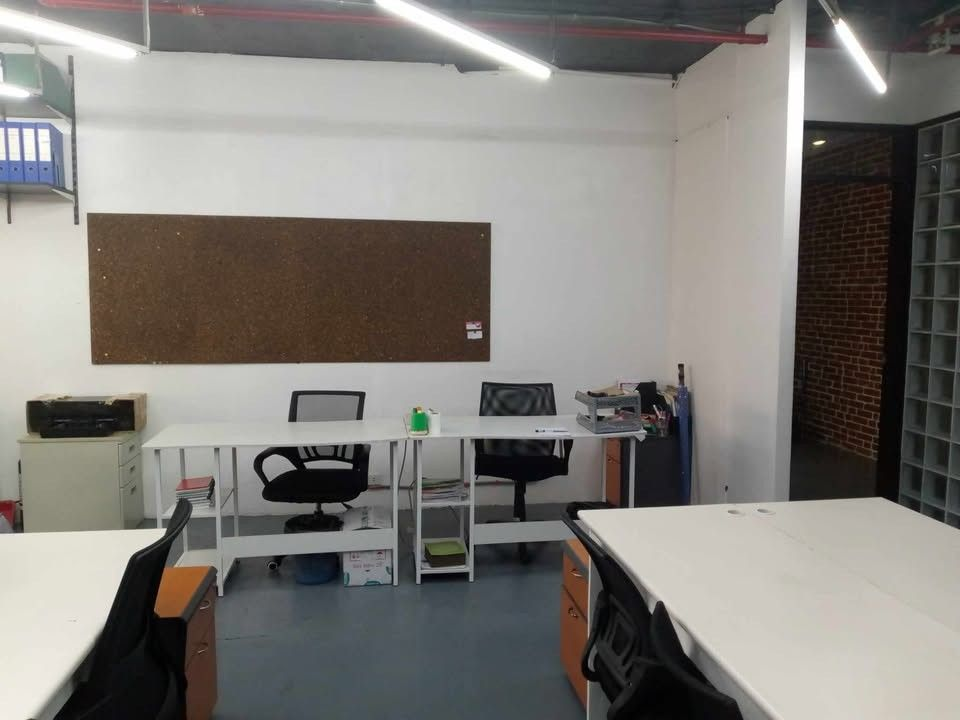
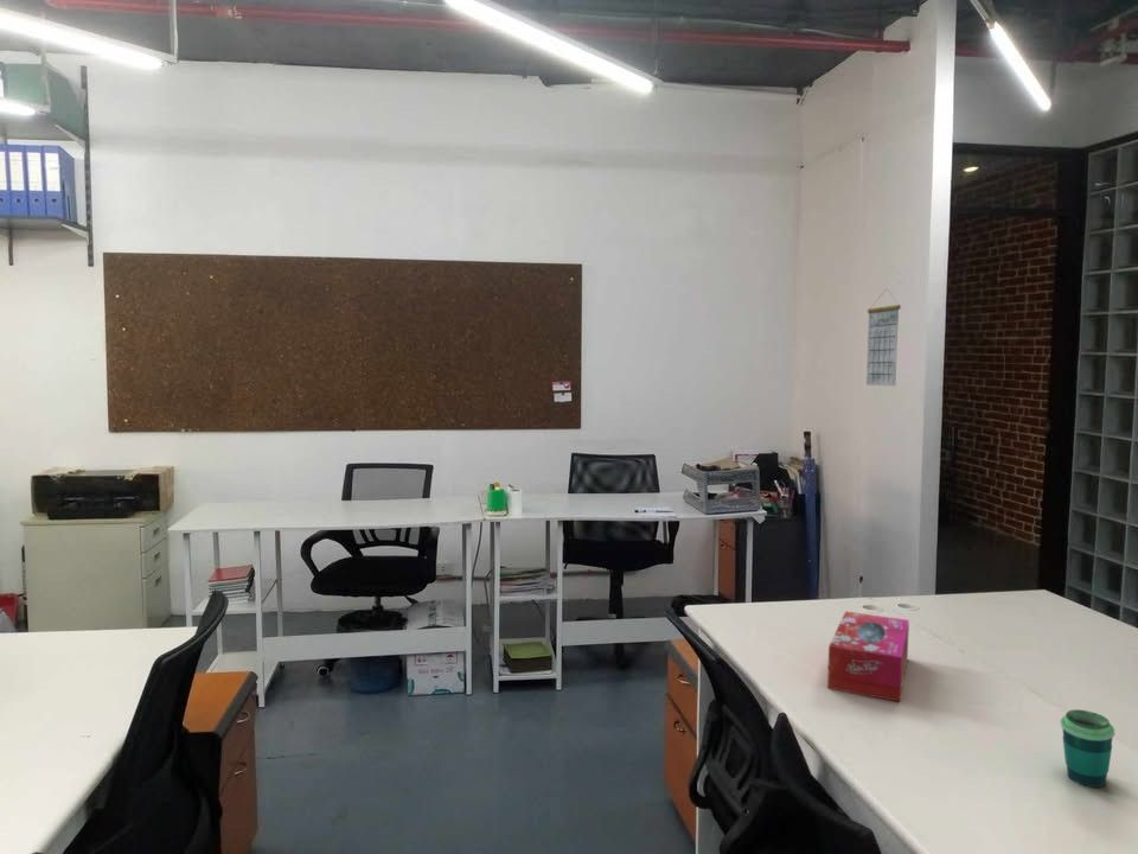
+ tissue box [826,610,910,702]
+ calendar [865,287,902,387]
+ cup [1060,708,1115,789]
